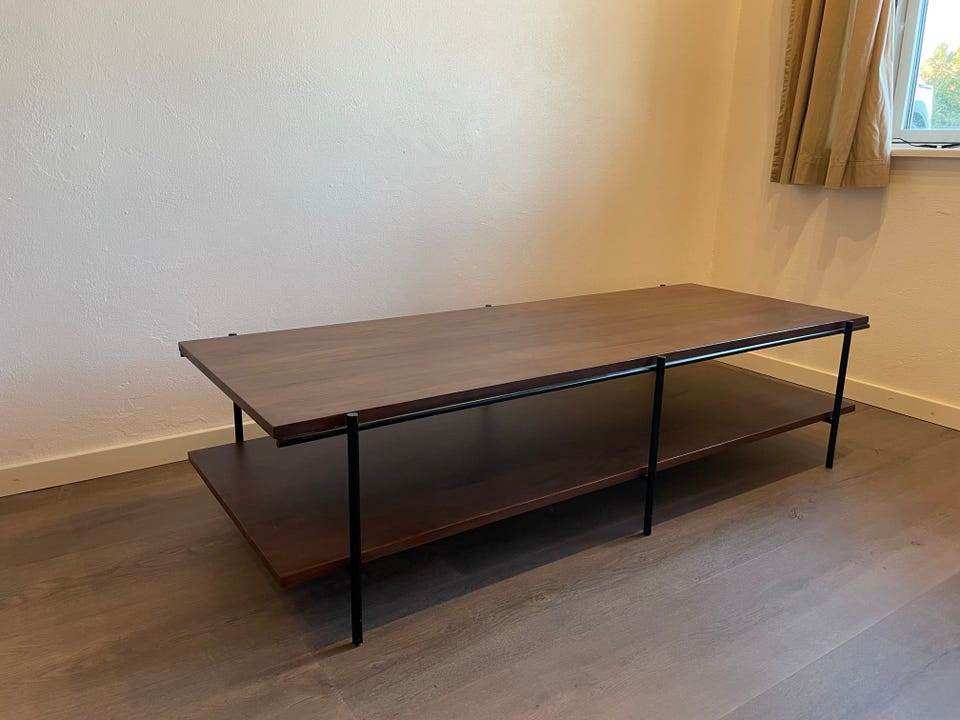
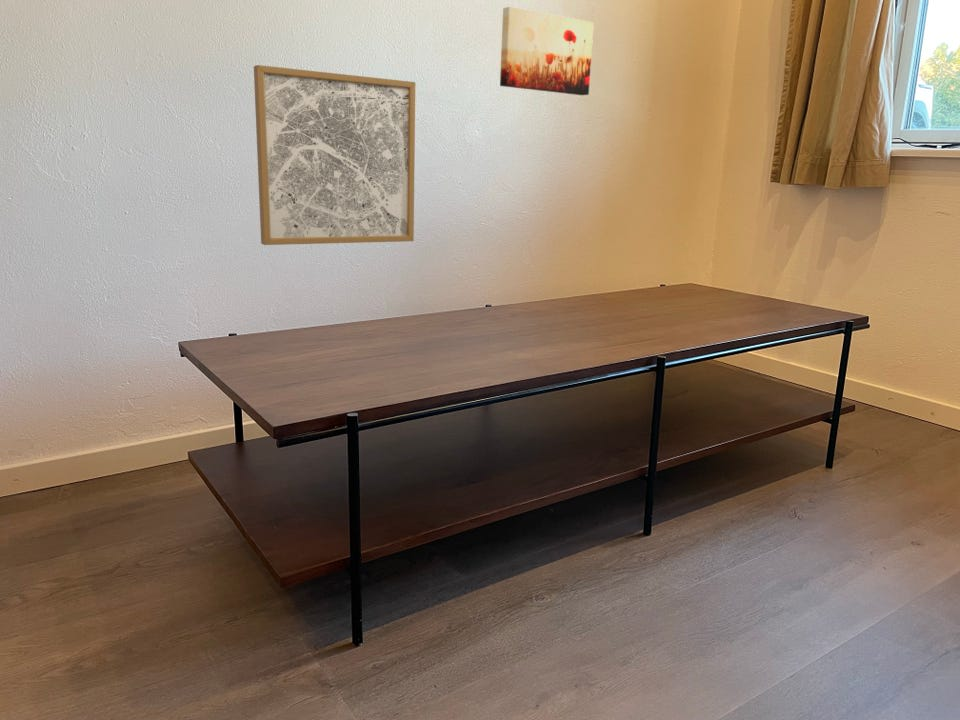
+ wall art [253,64,416,246]
+ wall art [499,6,595,96]
